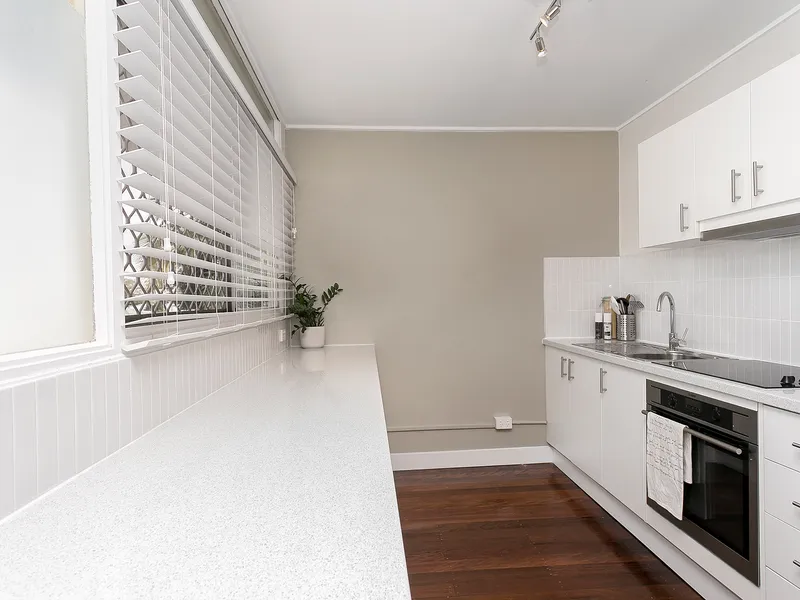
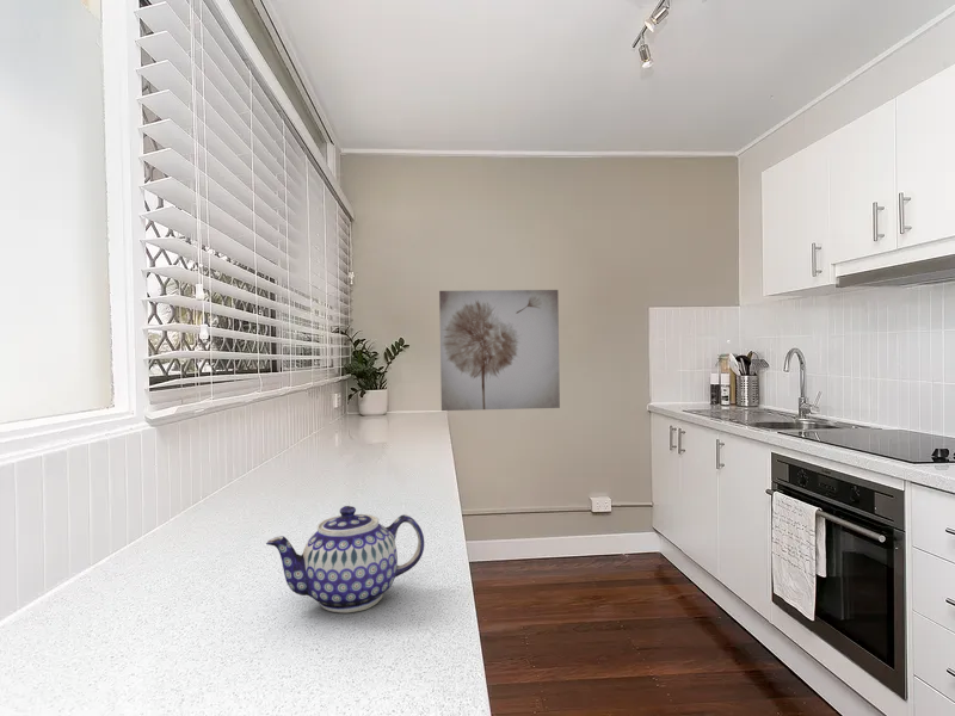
+ teapot [265,505,425,615]
+ wall art [438,289,561,412]
